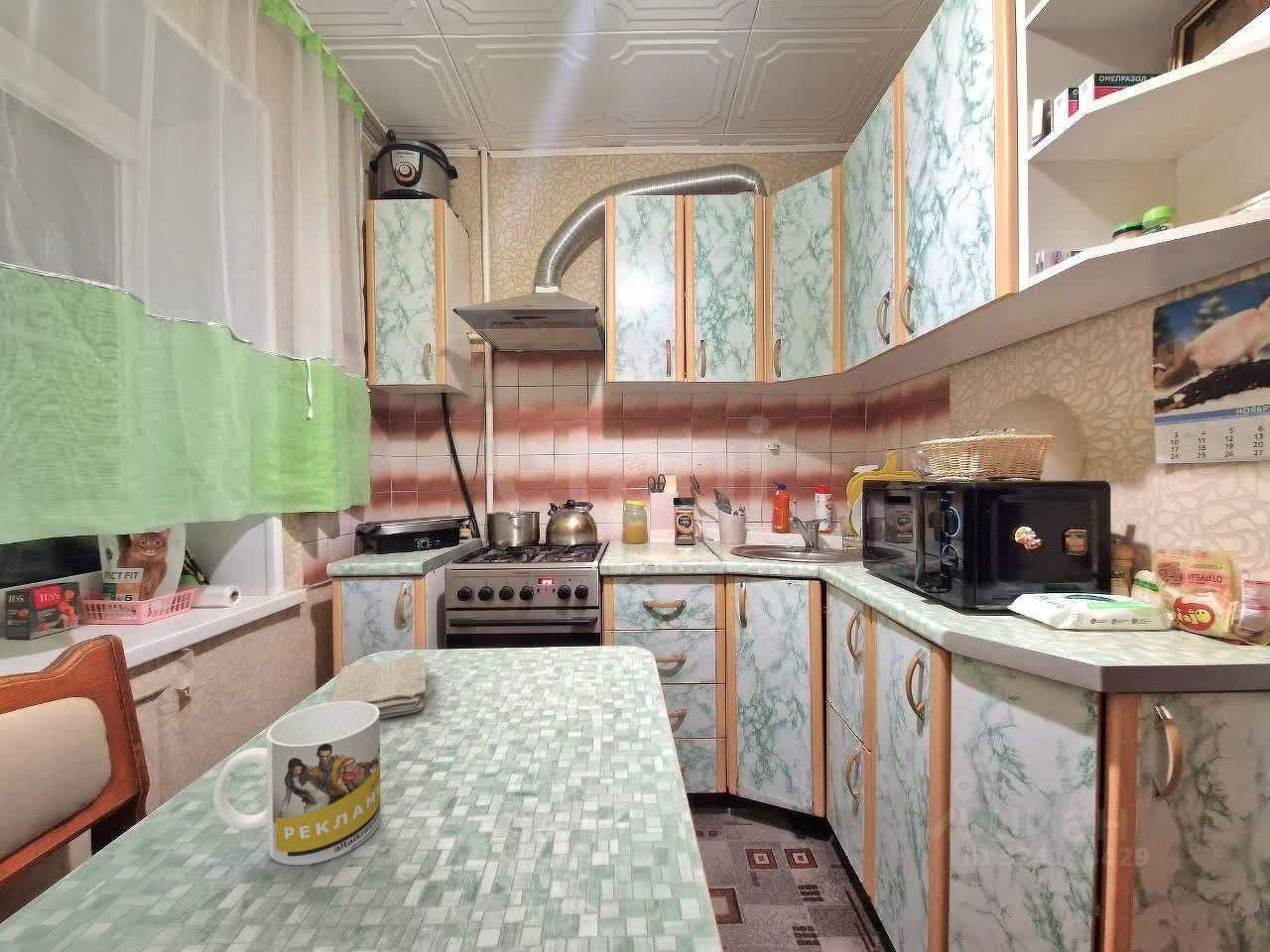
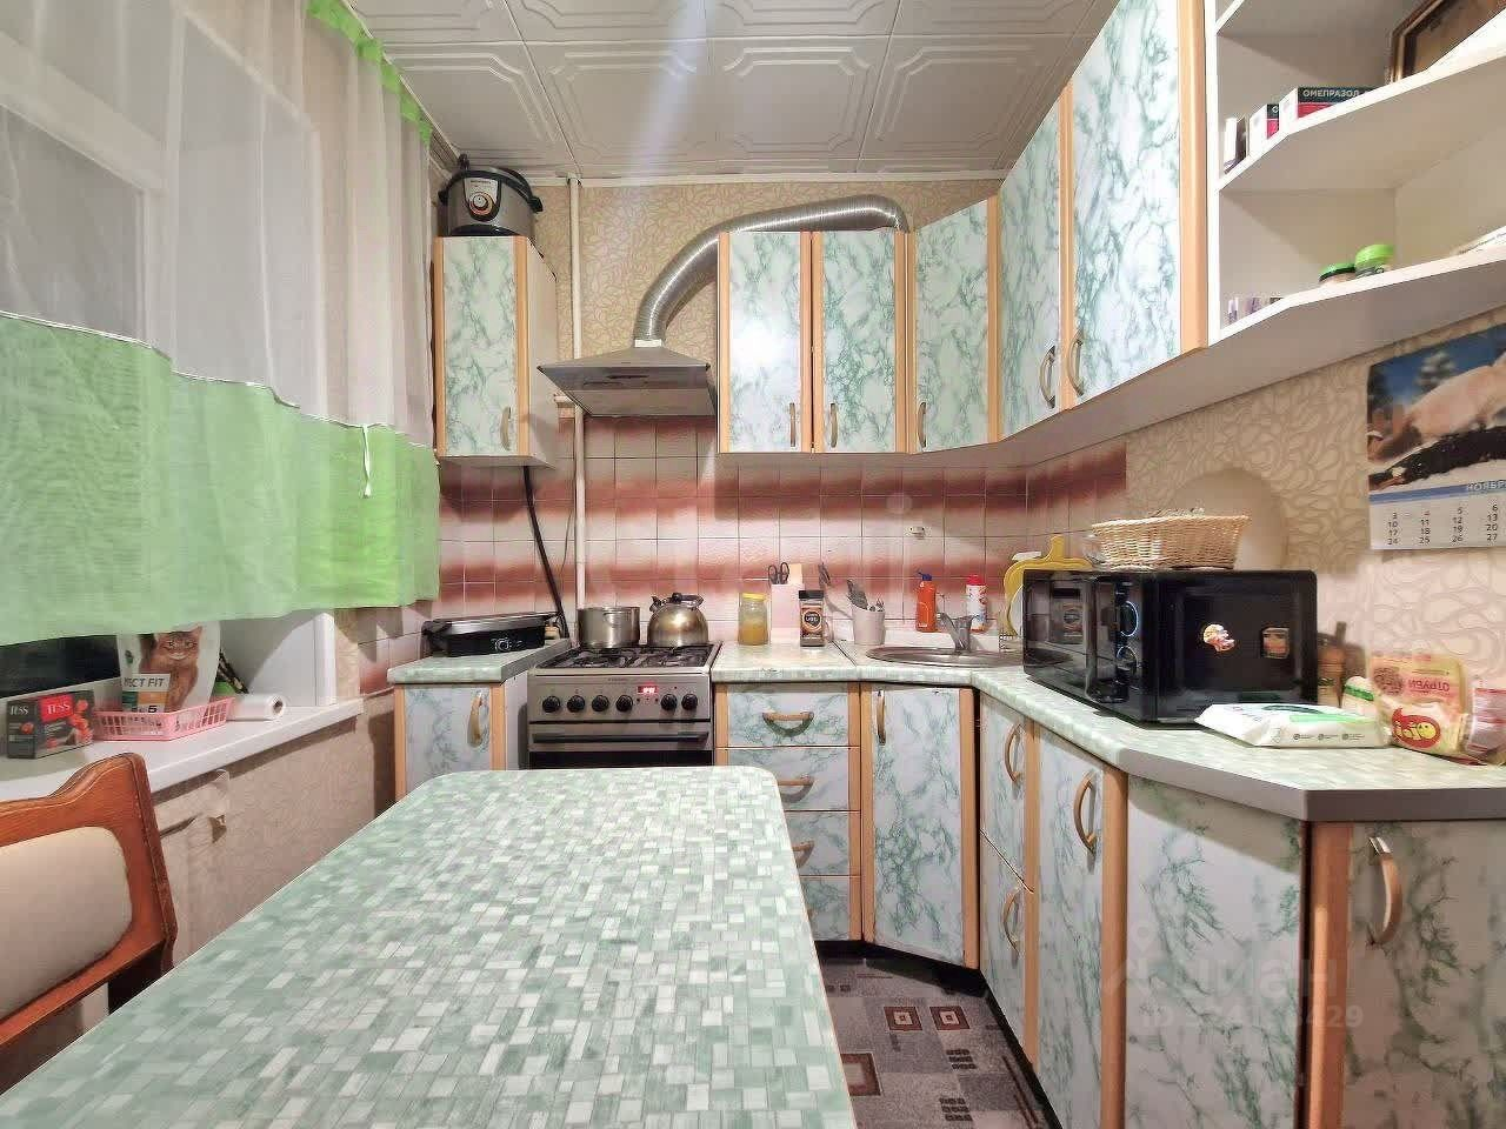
- mug [212,701,382,866]
- washcloth [326,654,428,720]
